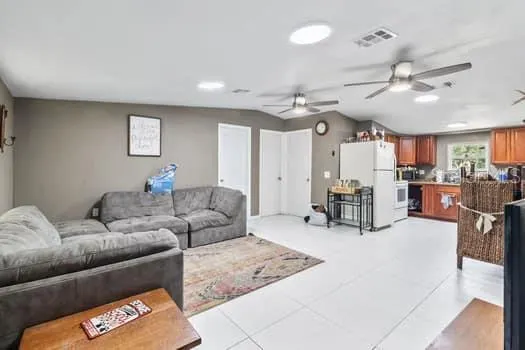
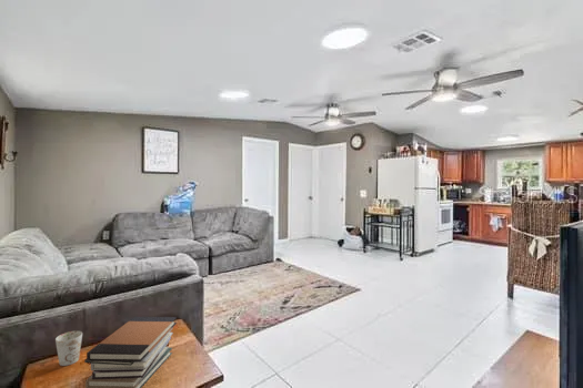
+ book stack [83,316,178,388]
+ mug [54,330,83,367]
